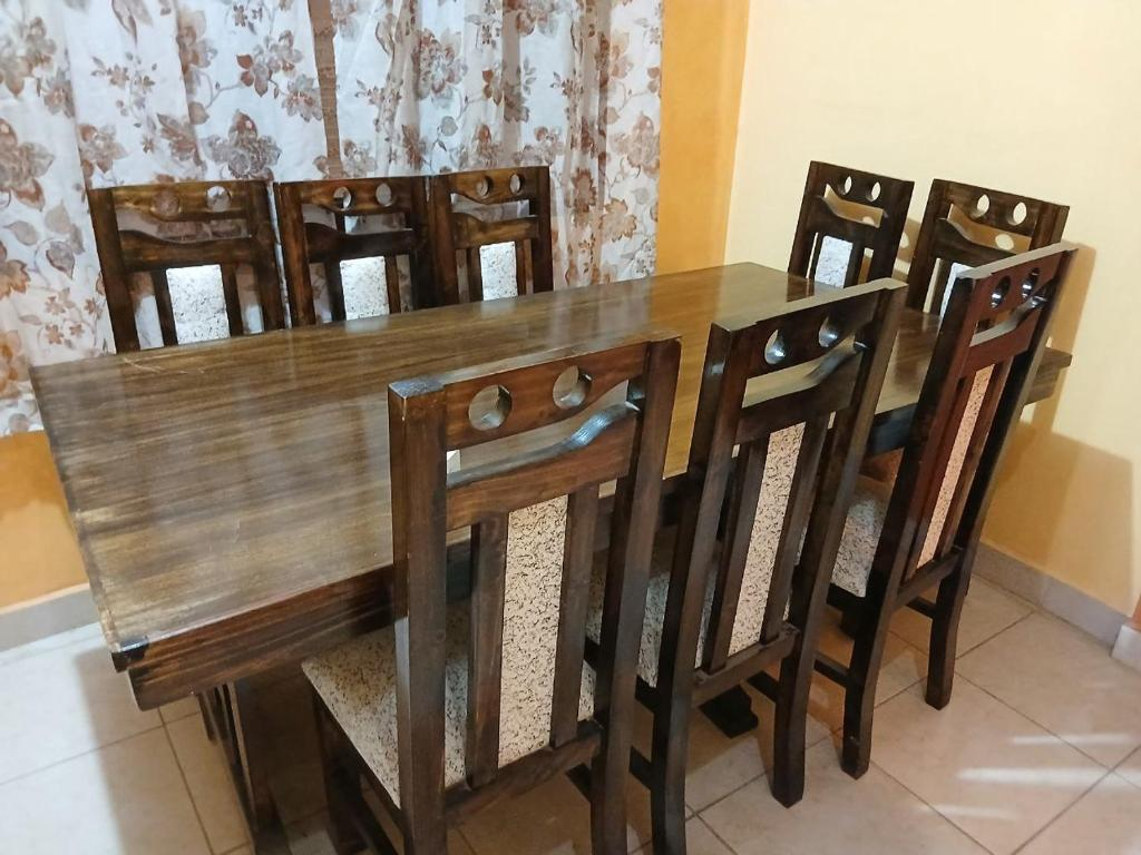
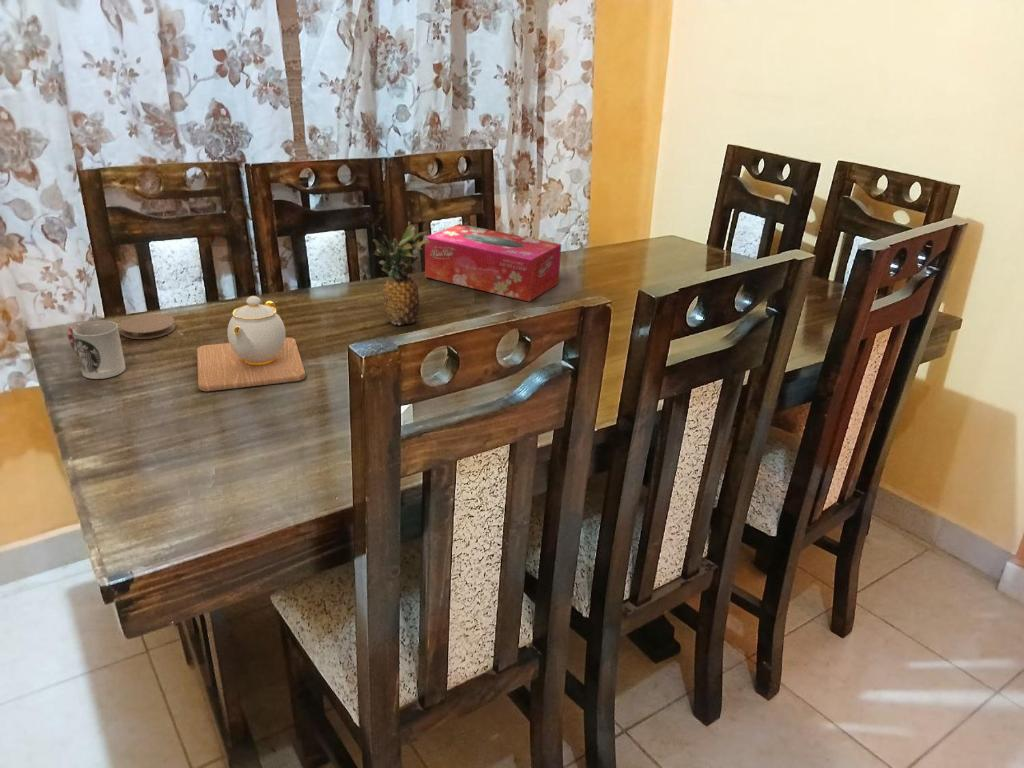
+ teapot [196,295,307,392]
+ cup [67,320,127,380]
+ fruit [372,220,430,326]
+ coaster [119,313,176,340]
+ tissue box [424,223,562,302]
